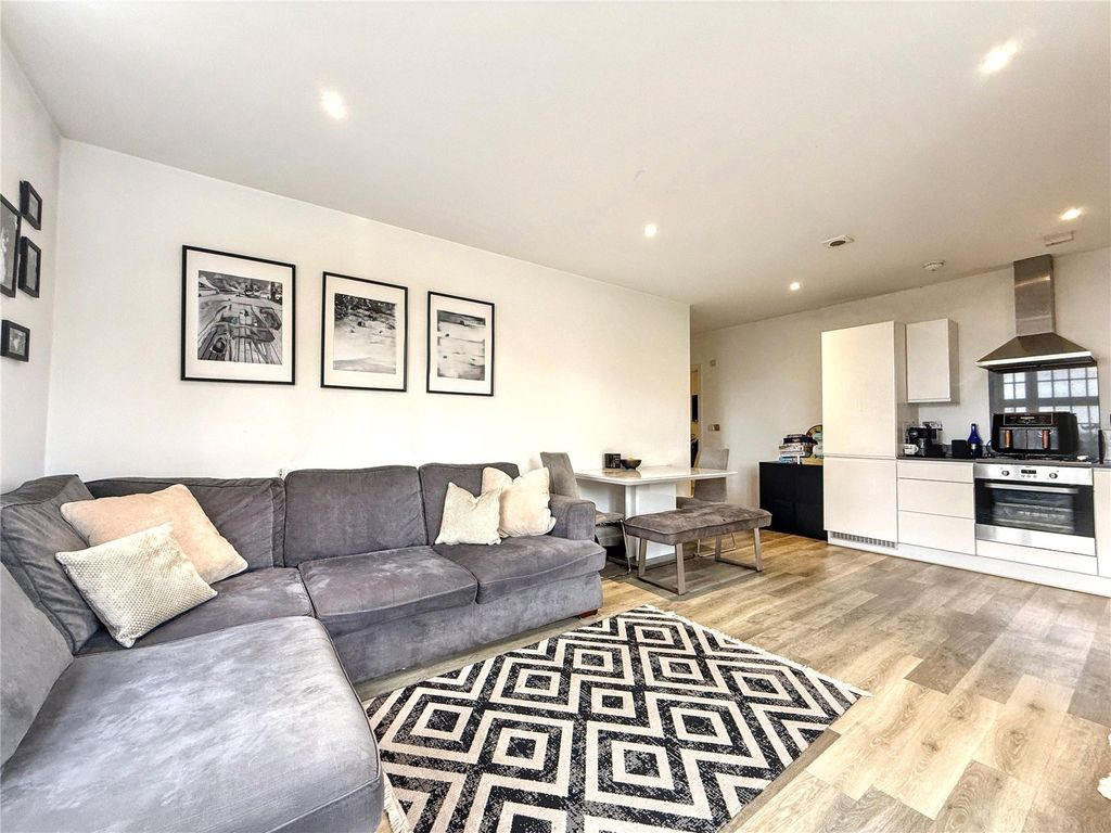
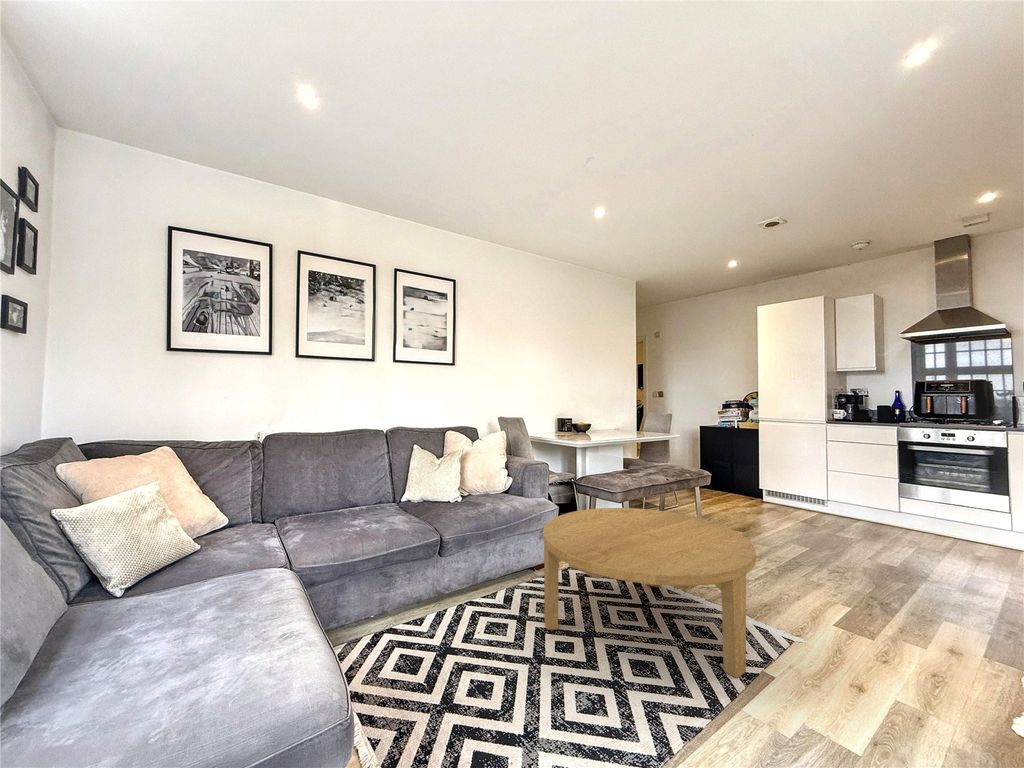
+ coffee table [542,507,757,679]
